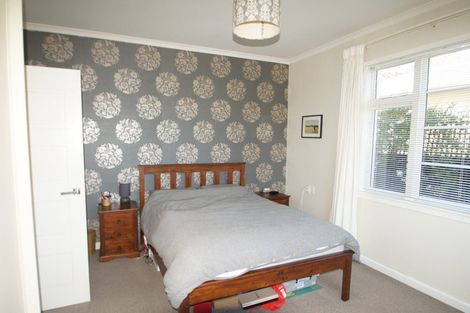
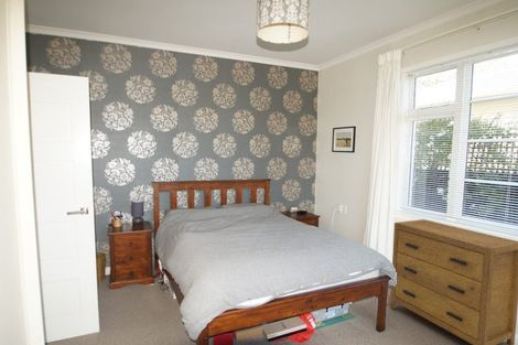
+ dresser [389,218,518,345]
